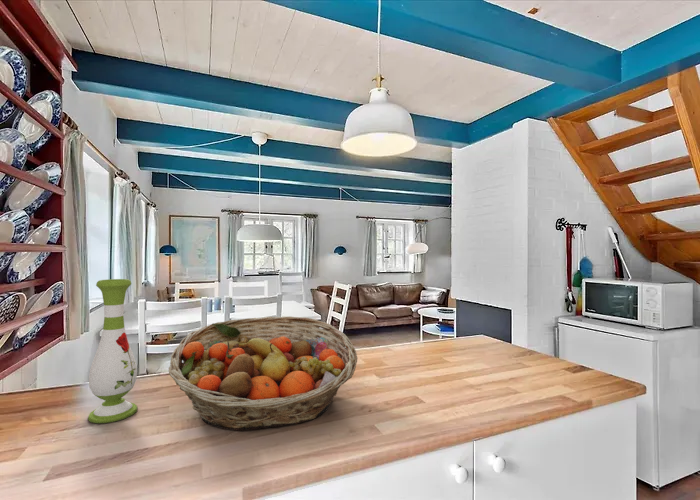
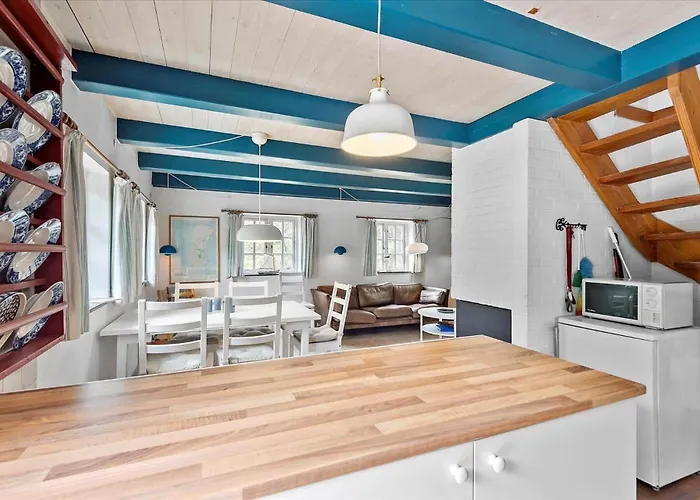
- vase [87,278,139,424]
- fruit basket [168,315,358,431]
